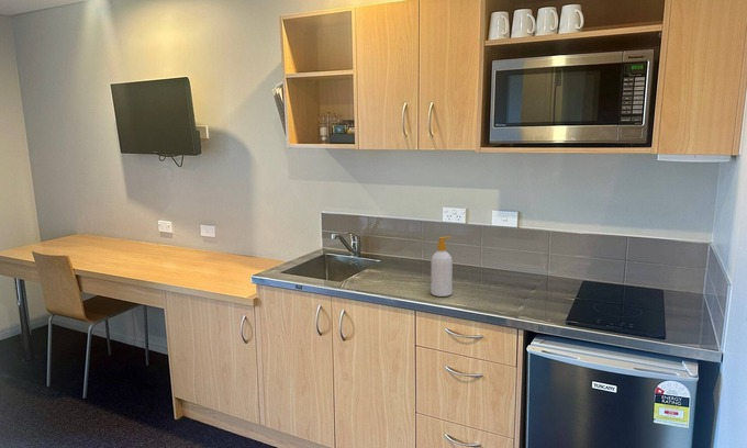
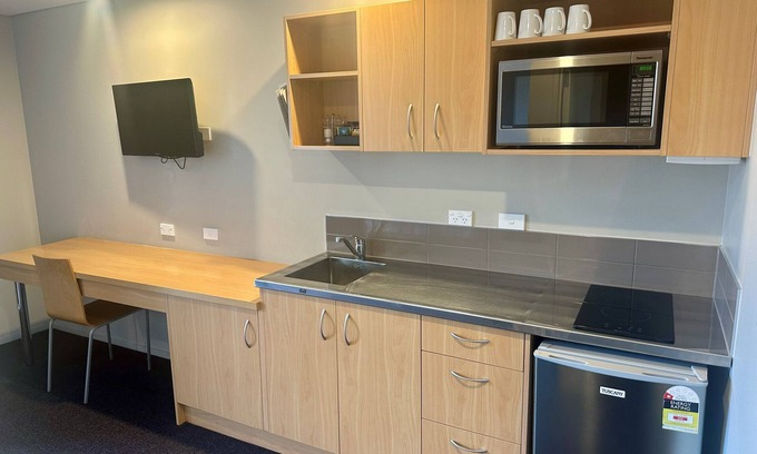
- soap bottle [430,235,454,298]
